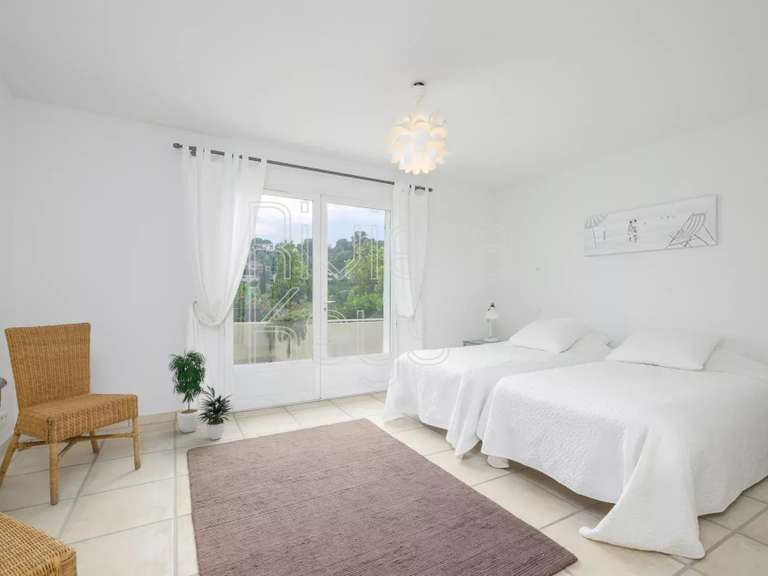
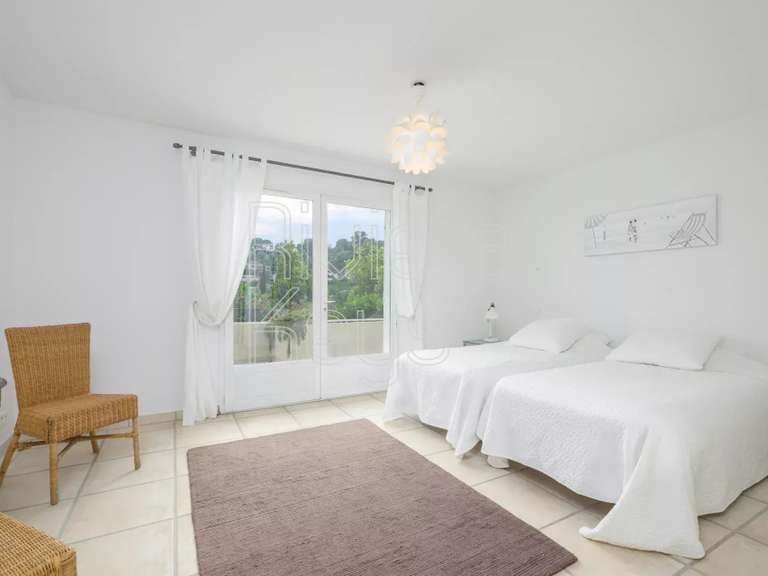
- potted plant [167,348,234,441]
